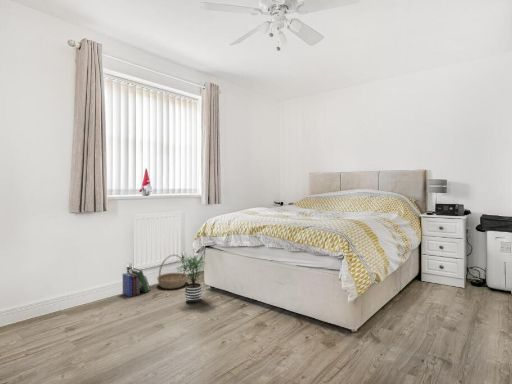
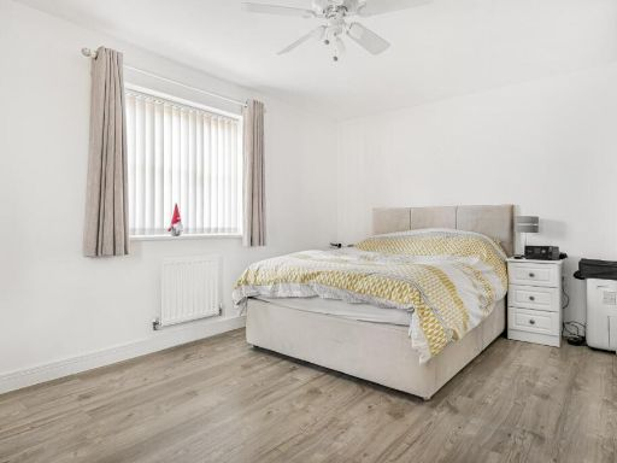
- basket [156,254,189,290]
- book [122,267,152,298]
- potted plant [176,254,206,304]
